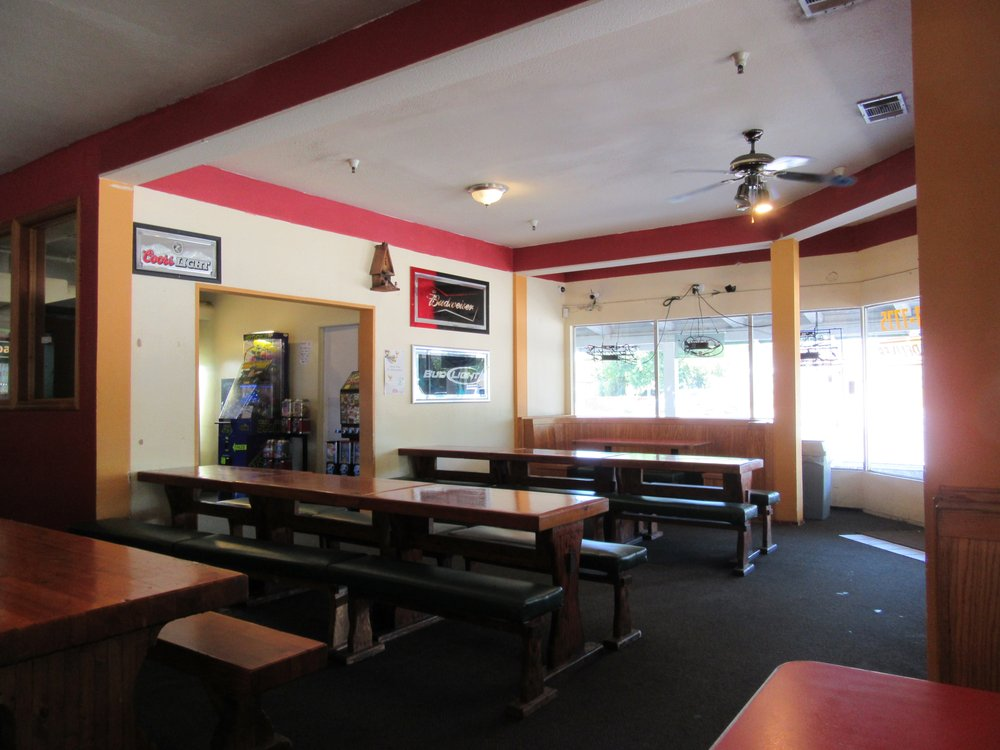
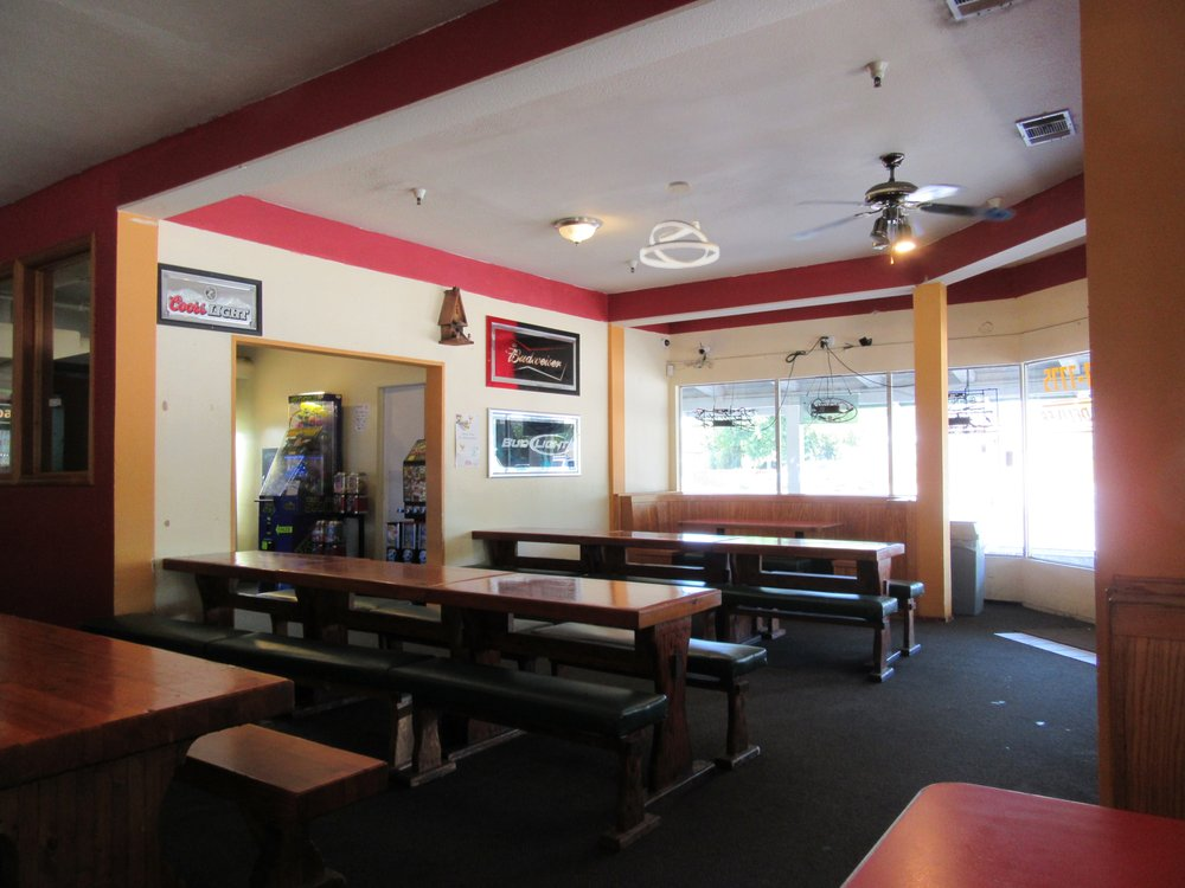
+ pendant light [639,180,720,269]
